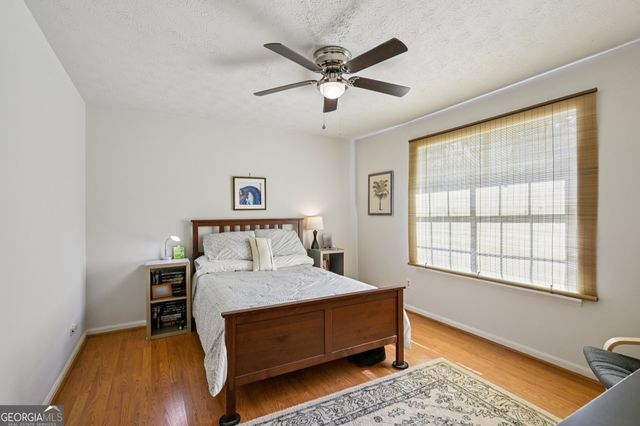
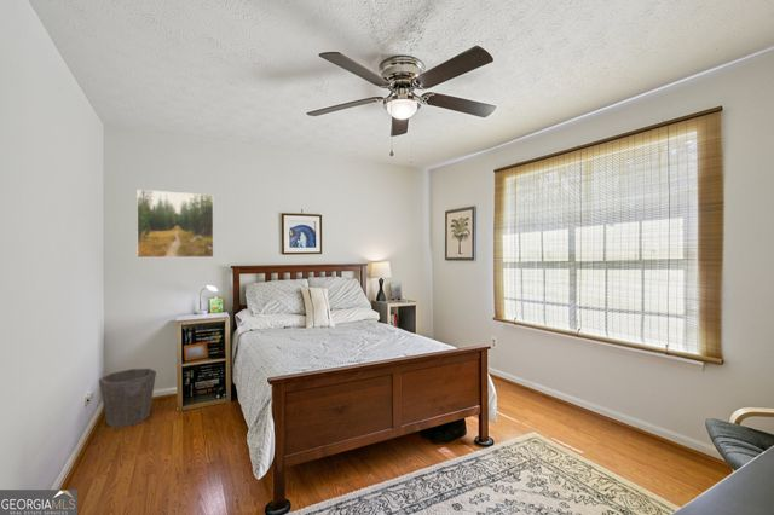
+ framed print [135,189,215,259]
+ waste bin [98,368,157,429]
